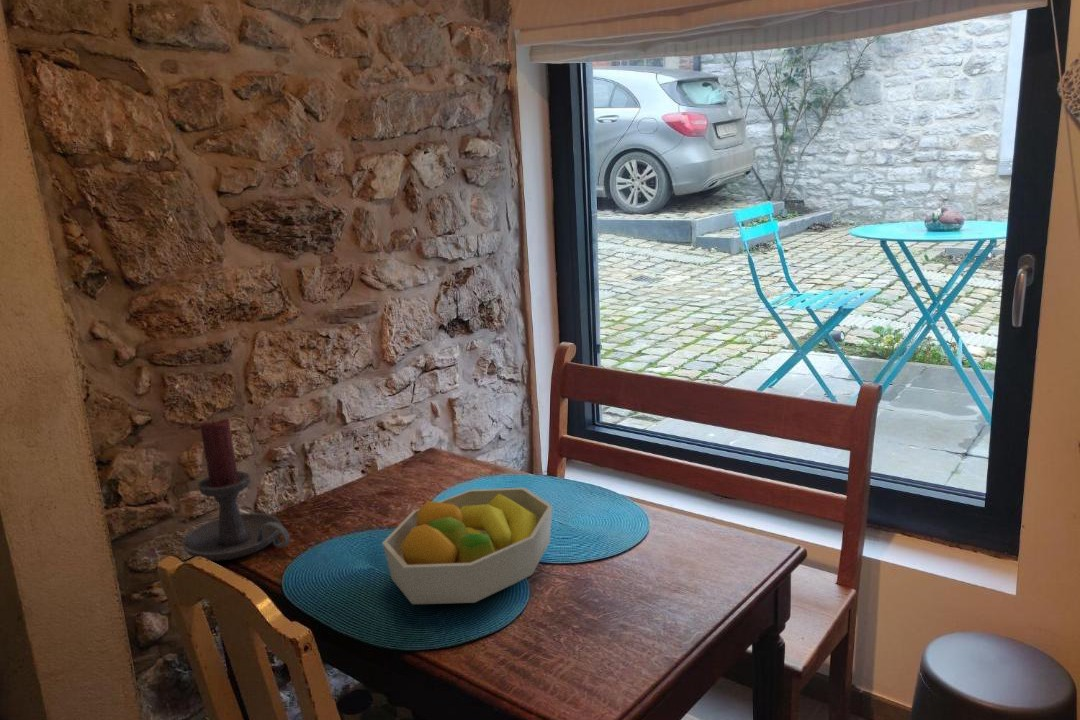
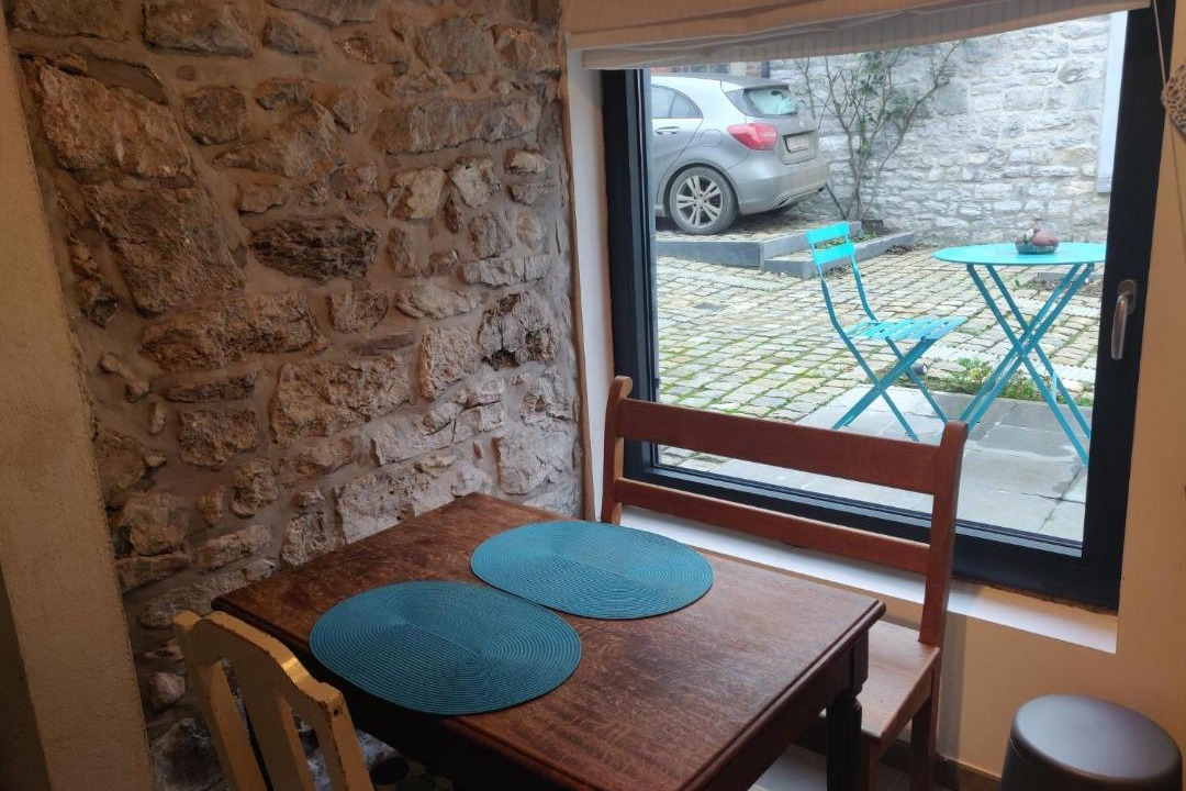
- fruit bowl [381,487,553,605]
- candle holder [181,418,291,562]
